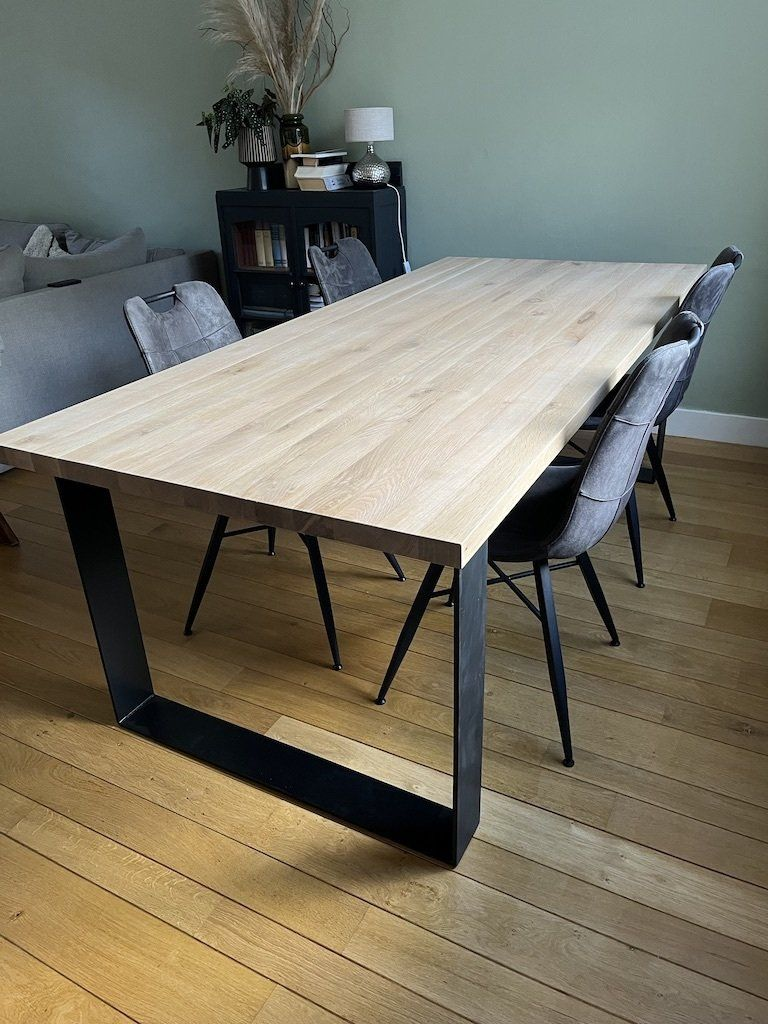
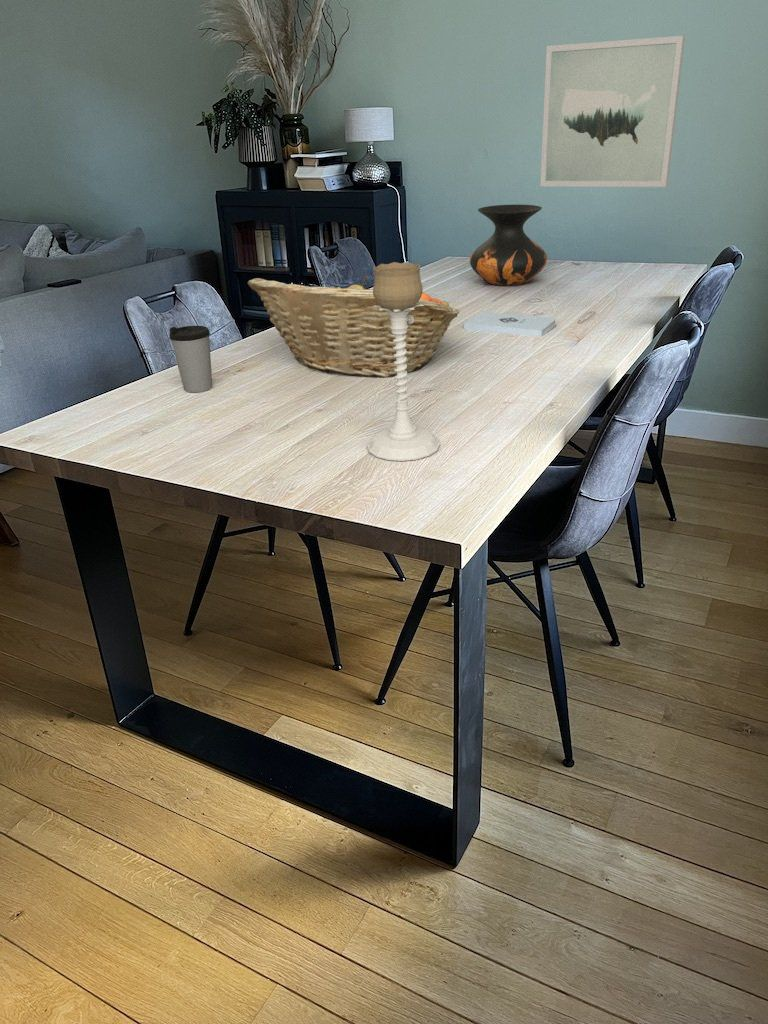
+ coffee cup [168,325,213,393]
+ fruit basket [247,273,461,378]
+ wall art [539,35,686,188]
+ notepad [463,311,557,338]
+ candle holder [366,261,441,462]
+ vase [469,204,548,287]
